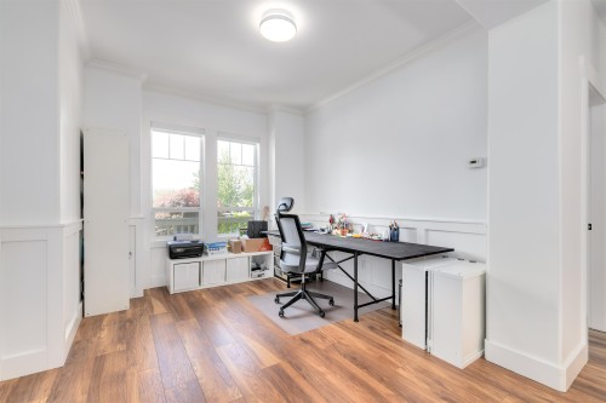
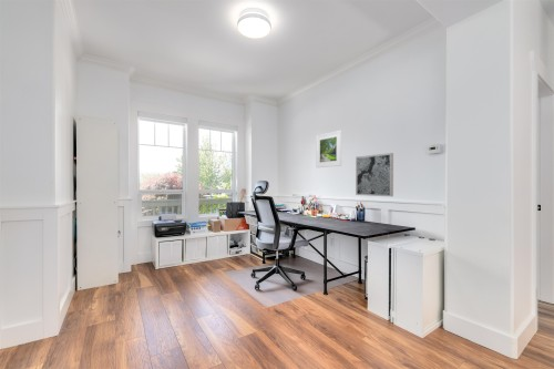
+ wall art [355,152,394,197]
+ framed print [315,130,342,168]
